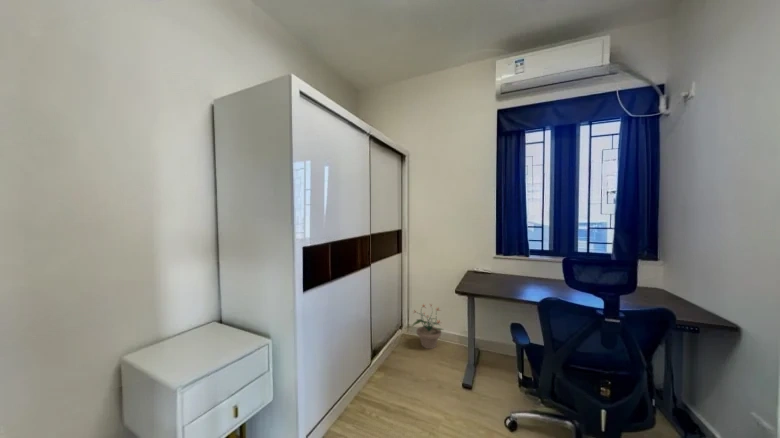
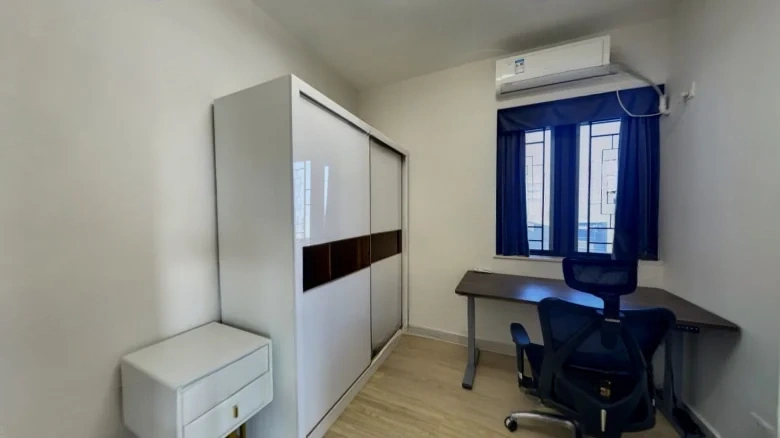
- potted plant [411,303,445,350]
